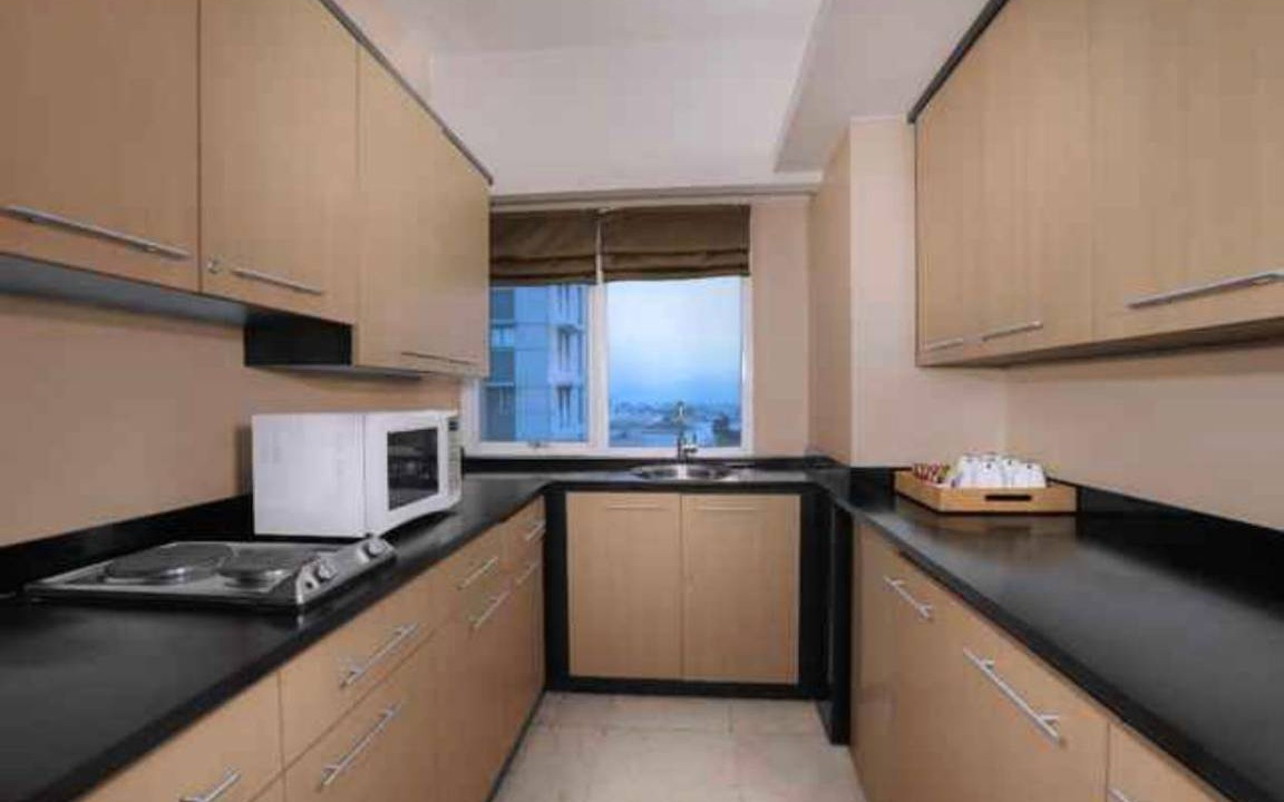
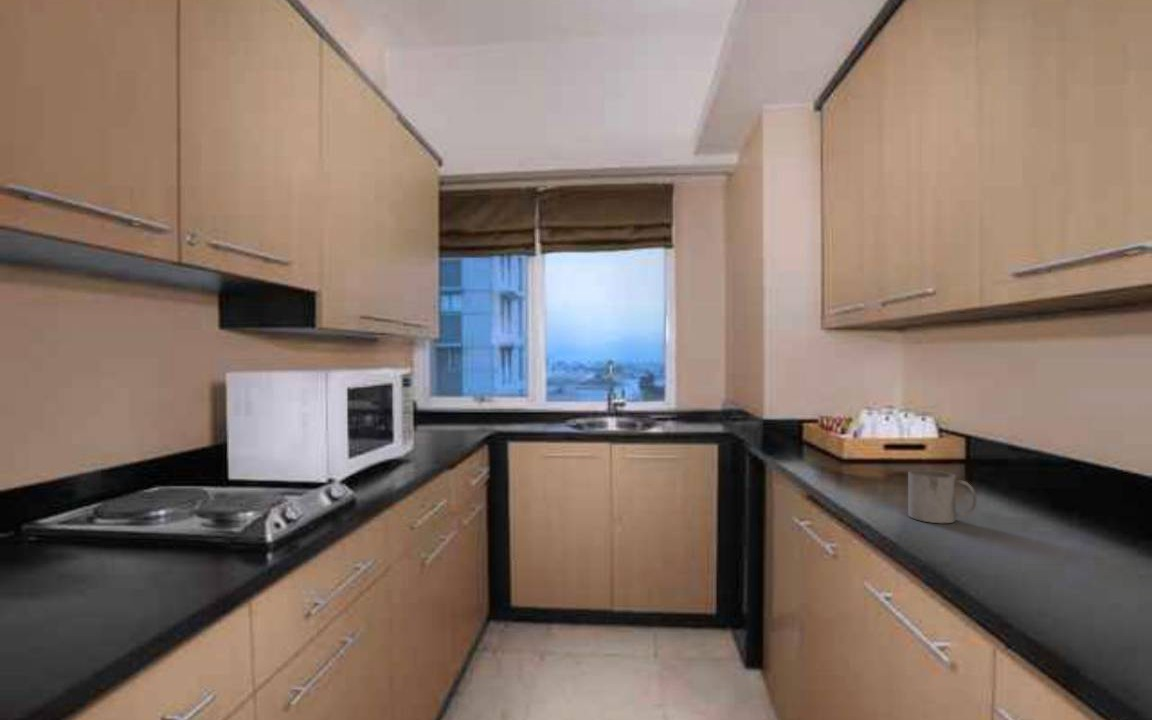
+ mug [907,469,978,524]
